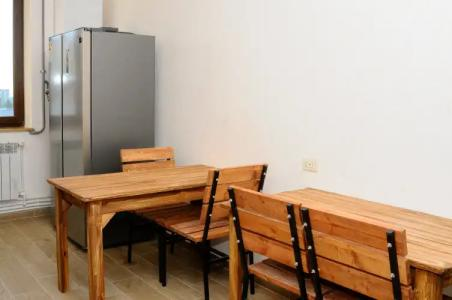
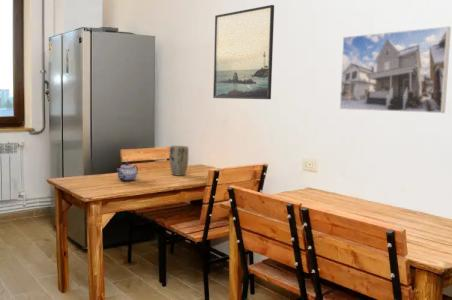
+ plant pot [168,145,189,176]
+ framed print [339,25,452,114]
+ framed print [212,4,275,100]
+ teapot [116,161,139,182]
